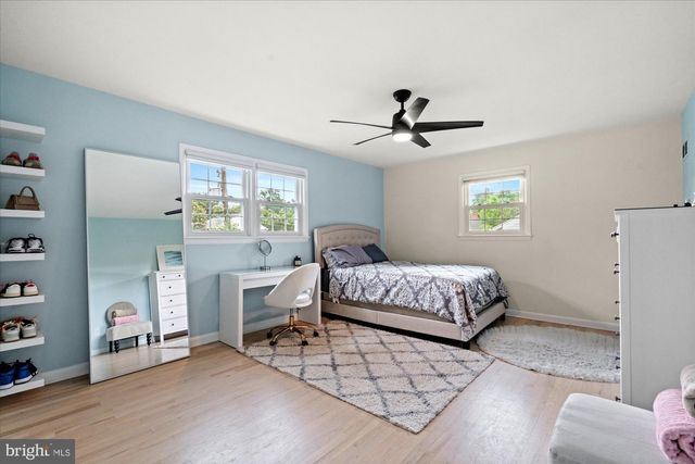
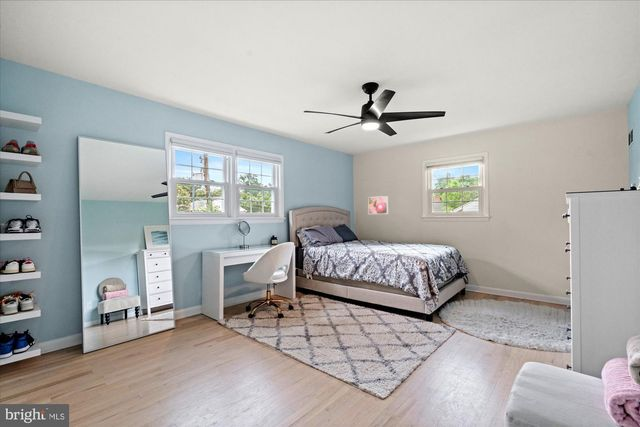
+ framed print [367,195,389,215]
